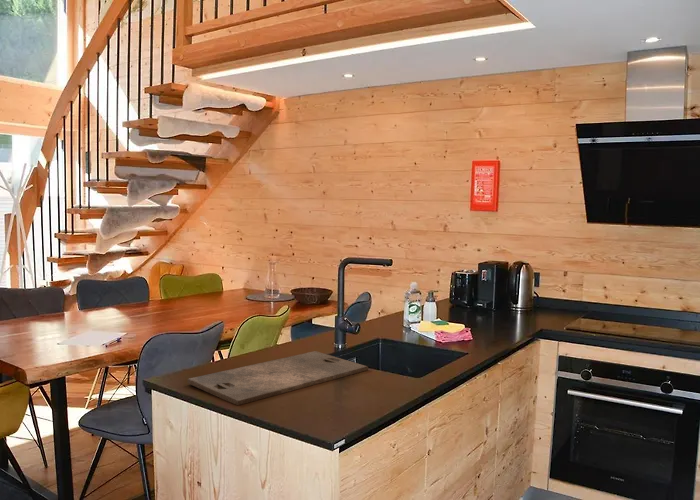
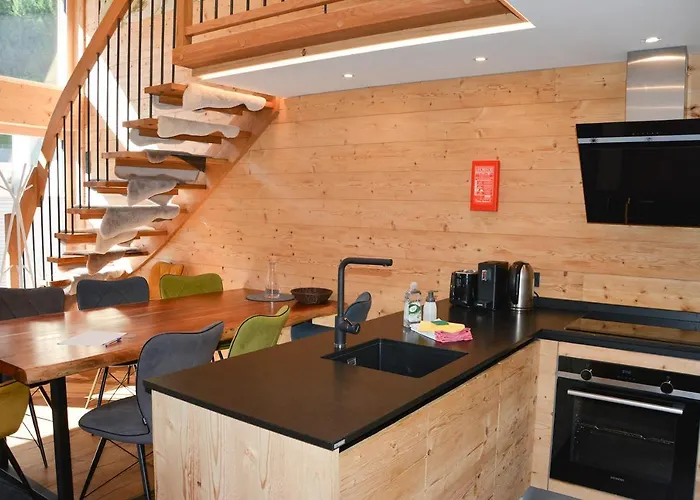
- cutting board [186,350,369,406]
